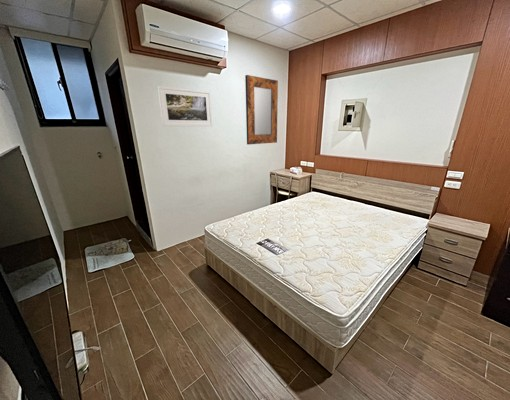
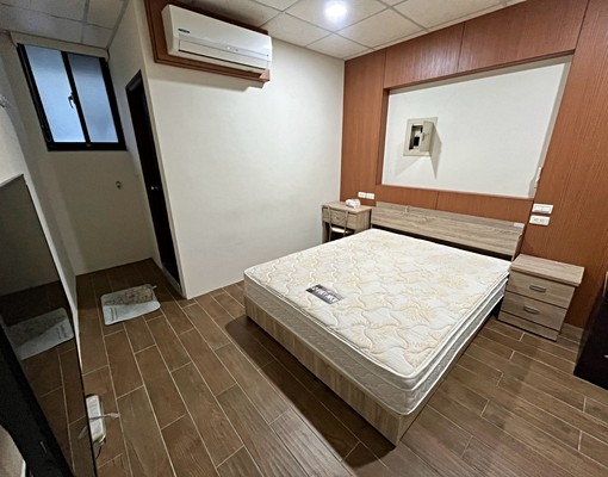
- home mirror [244,74,279,146]
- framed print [157,85,214,127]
